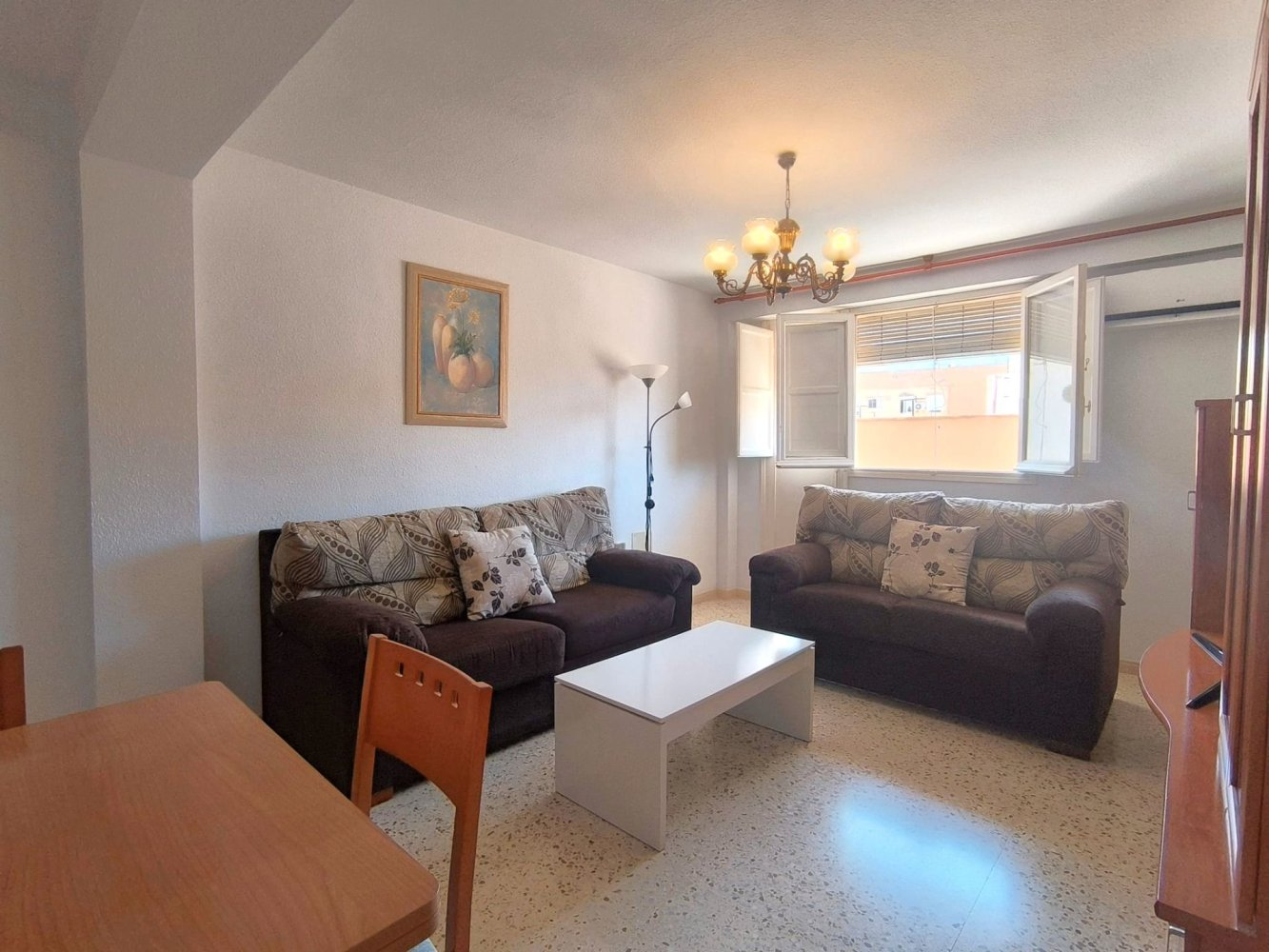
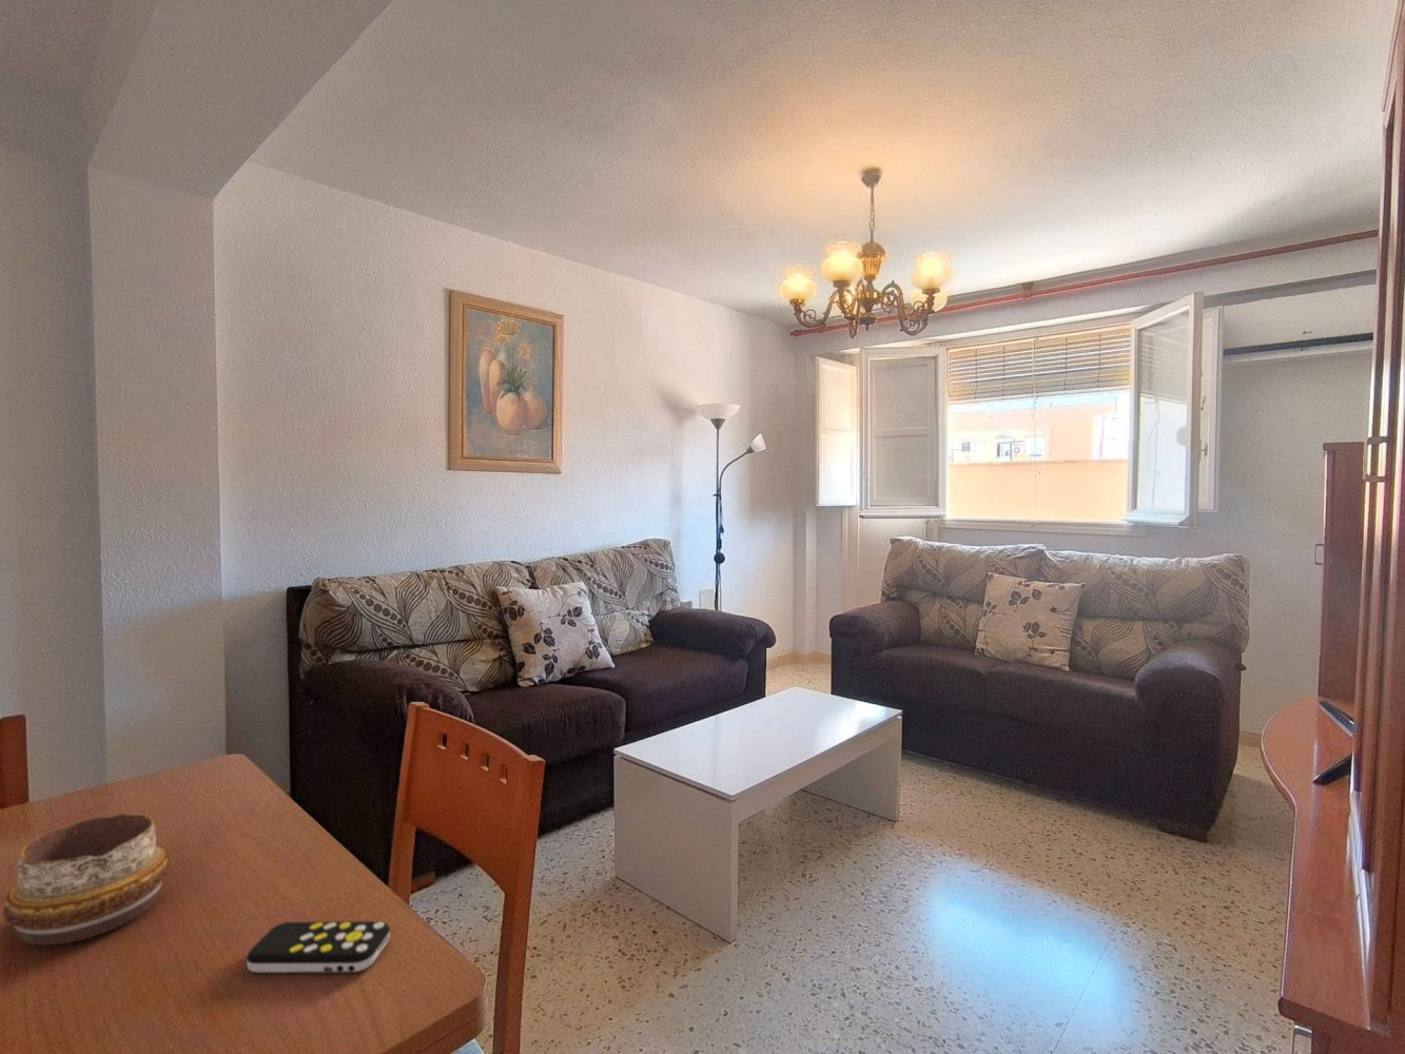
+ decorative bowl [3,813,169,947]
+ remote control [246,920,391,974]
